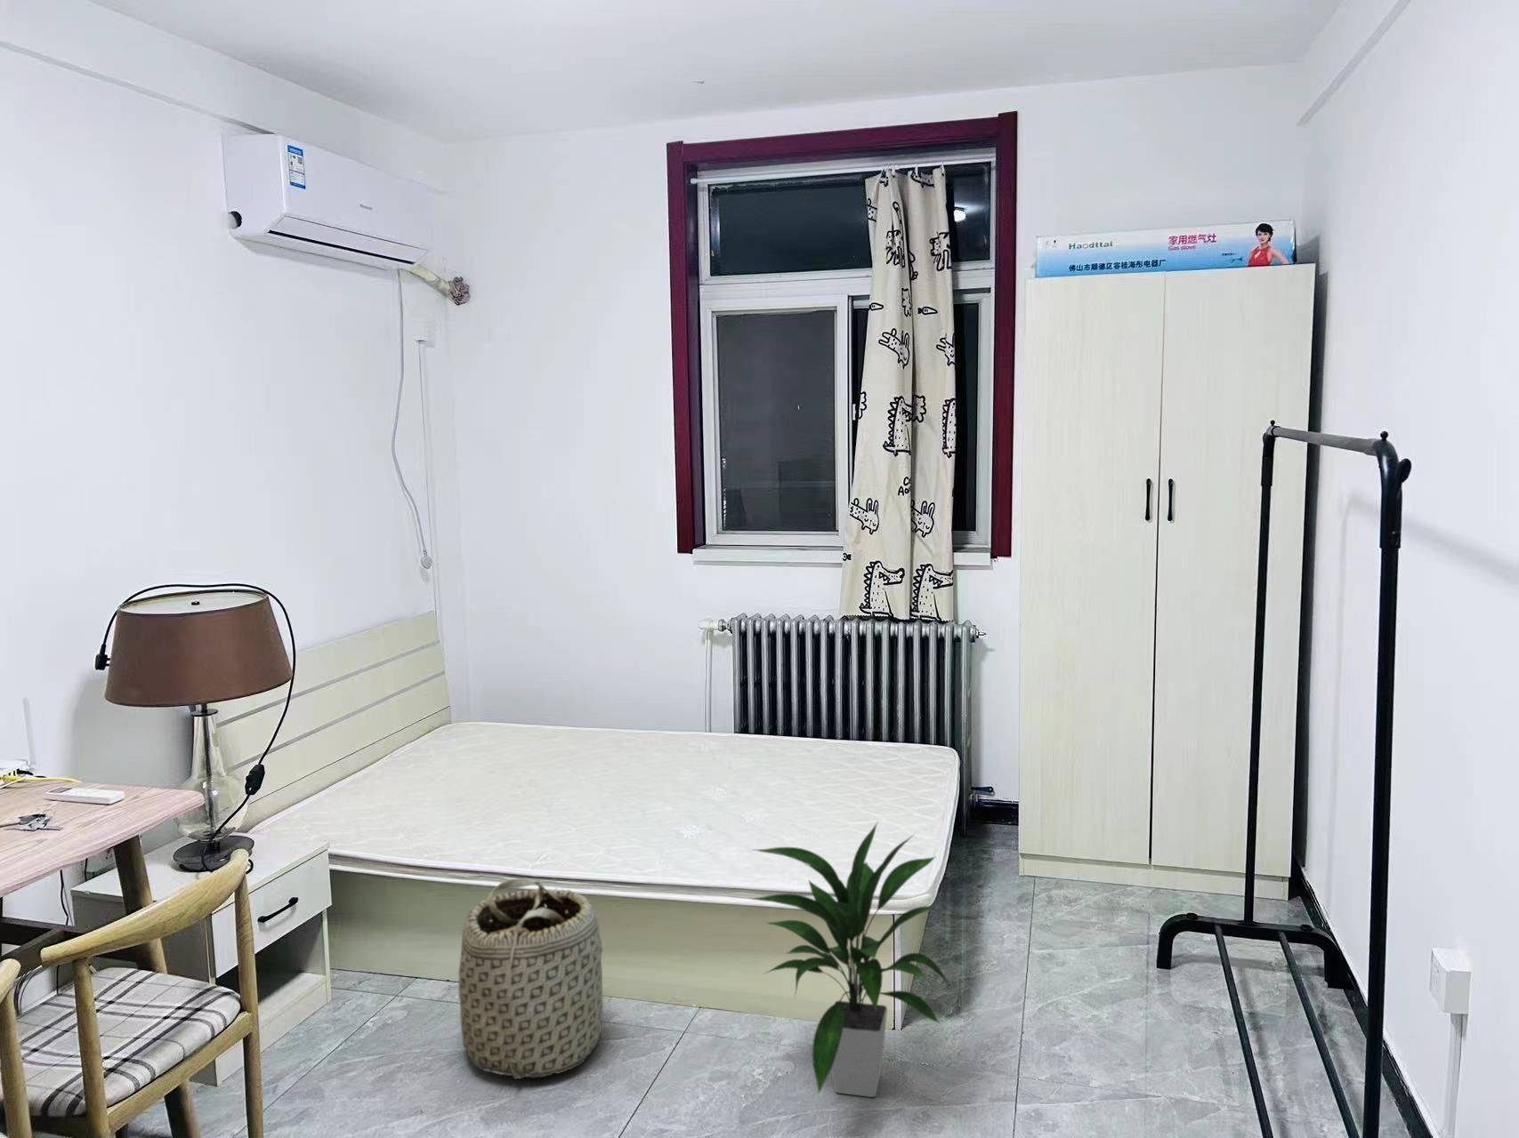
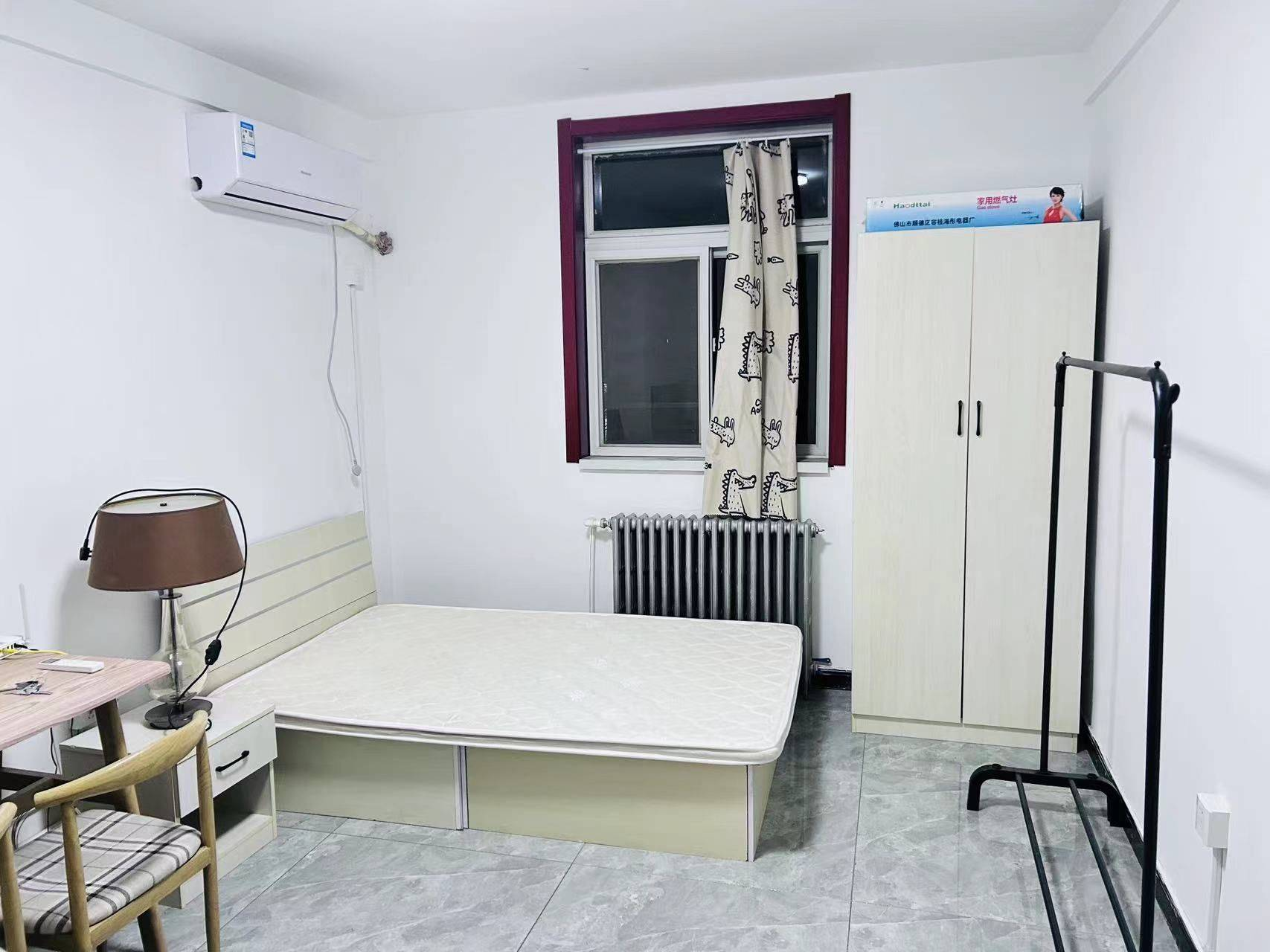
- indoor plant [749,821,956,1099]
- basket [457,876,604,1081]
